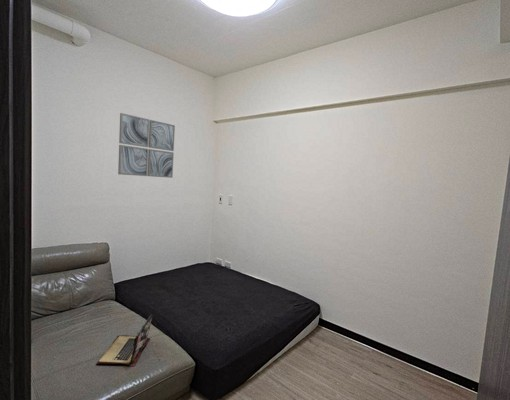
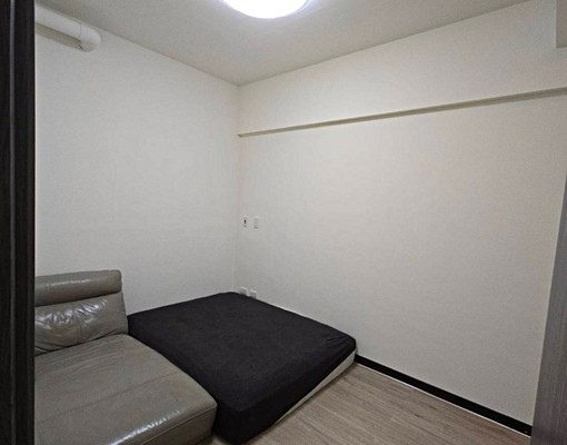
- wall art [117,112,176,179]
- laptop [96,313,154,367]
